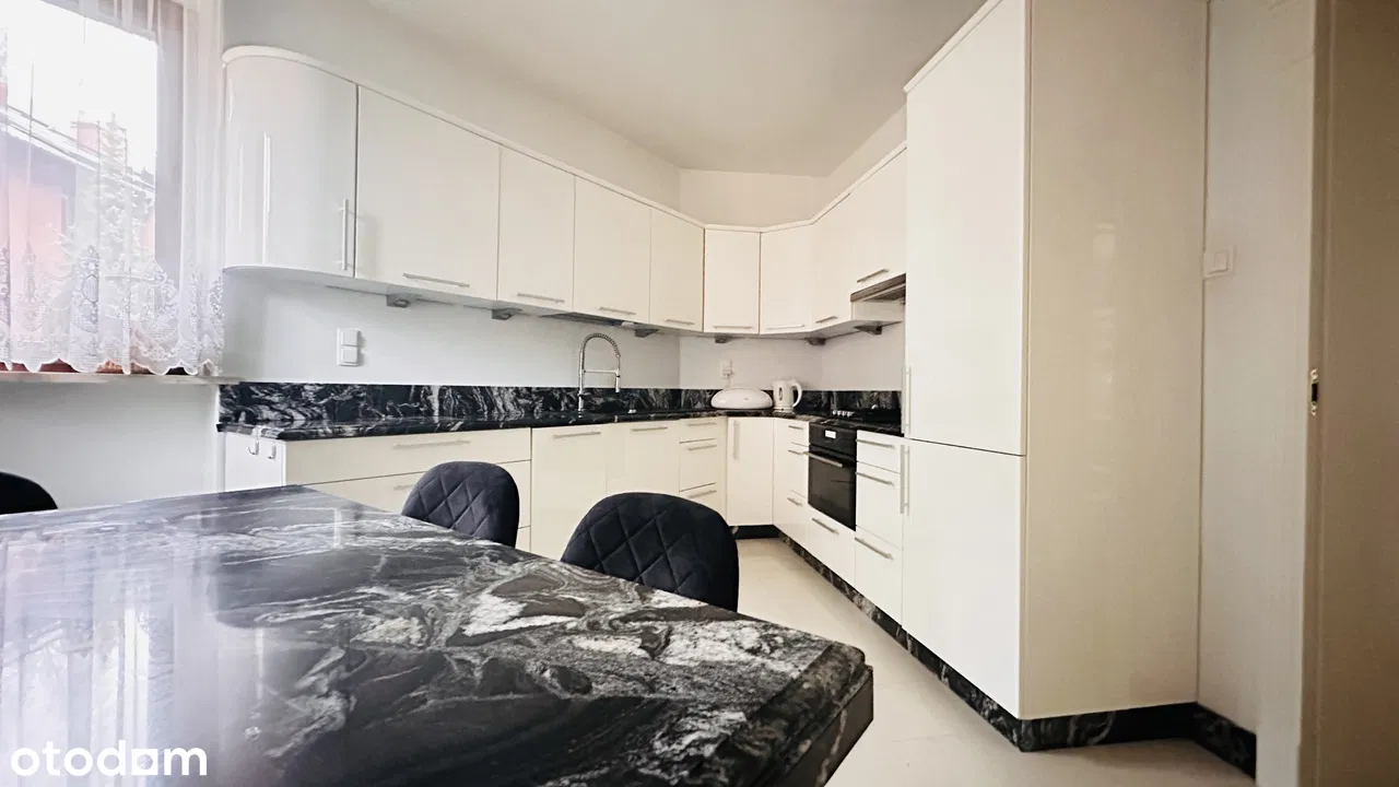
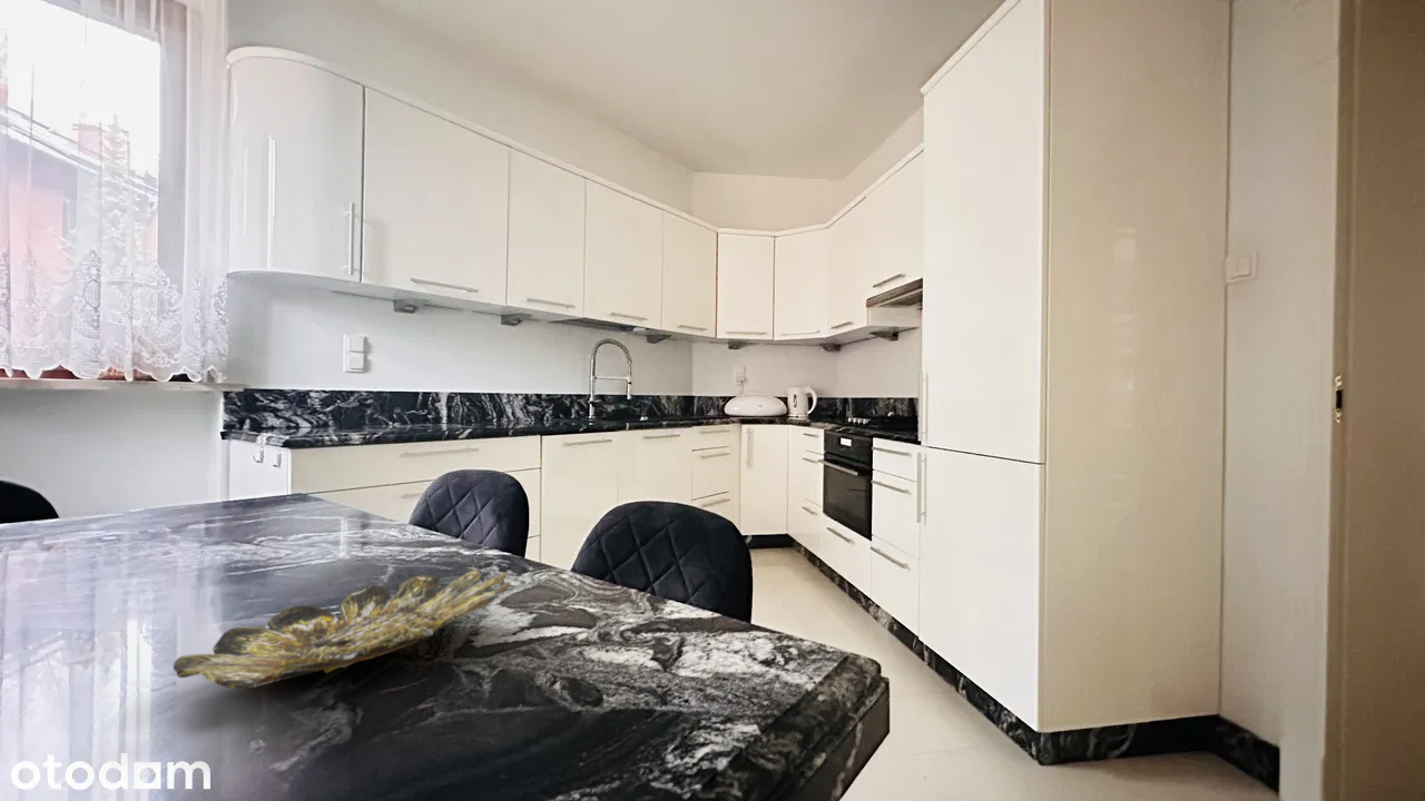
+ bowl [173,568,512,691]
